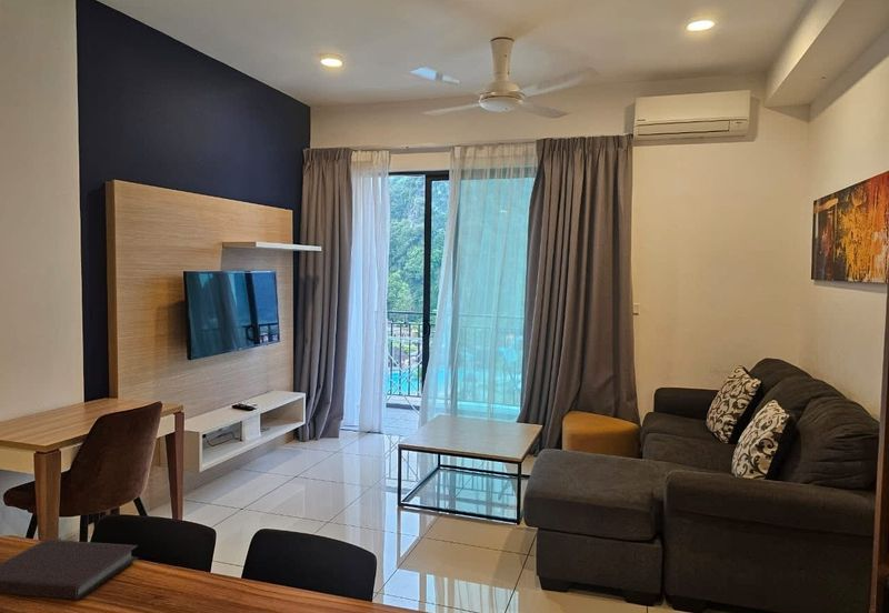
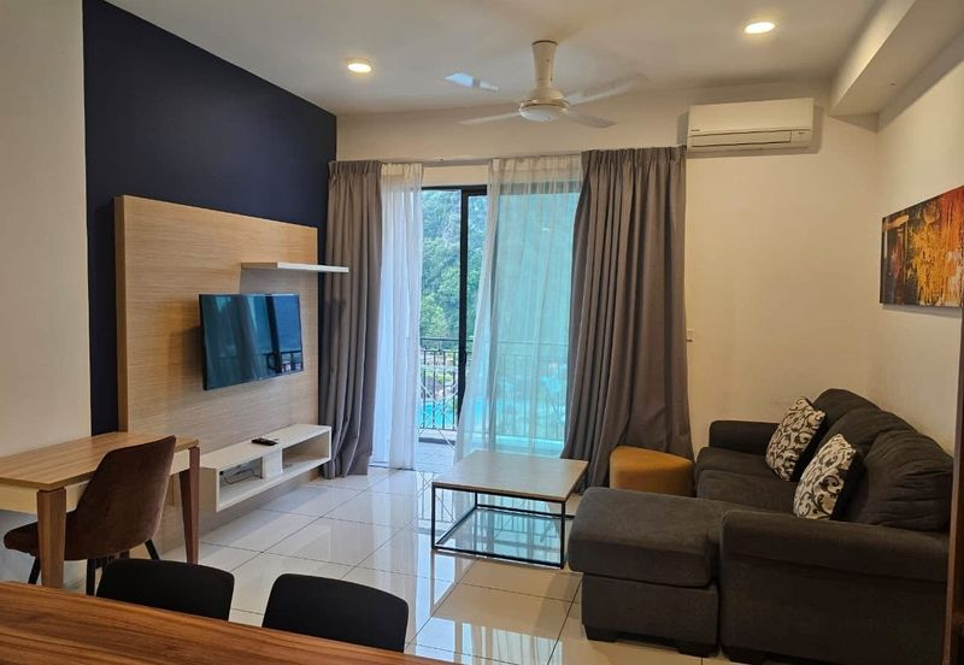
- notebook [0,539,140,601]
